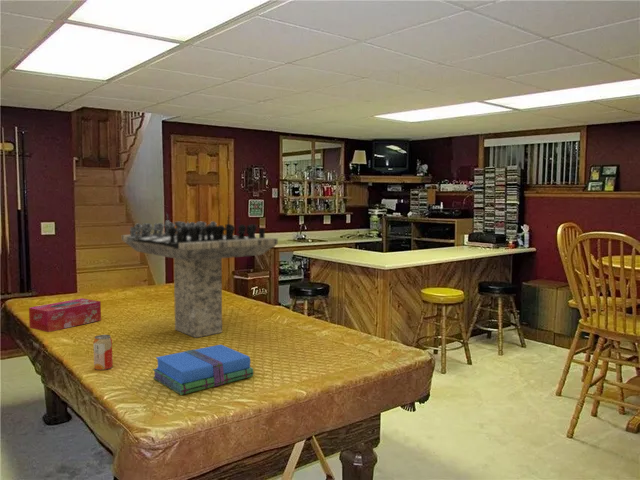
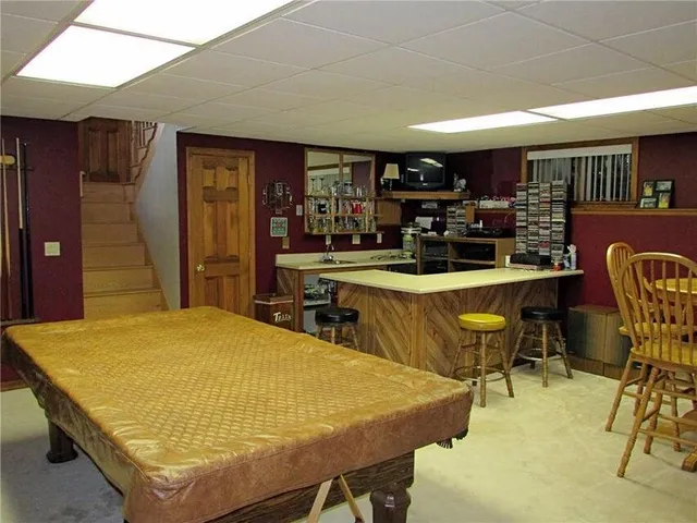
- books [152,344,255,396]
- beverage can [93,334,114,371]
- chess set [121,212,279,339]
- tissue box [28,297,102,333]
